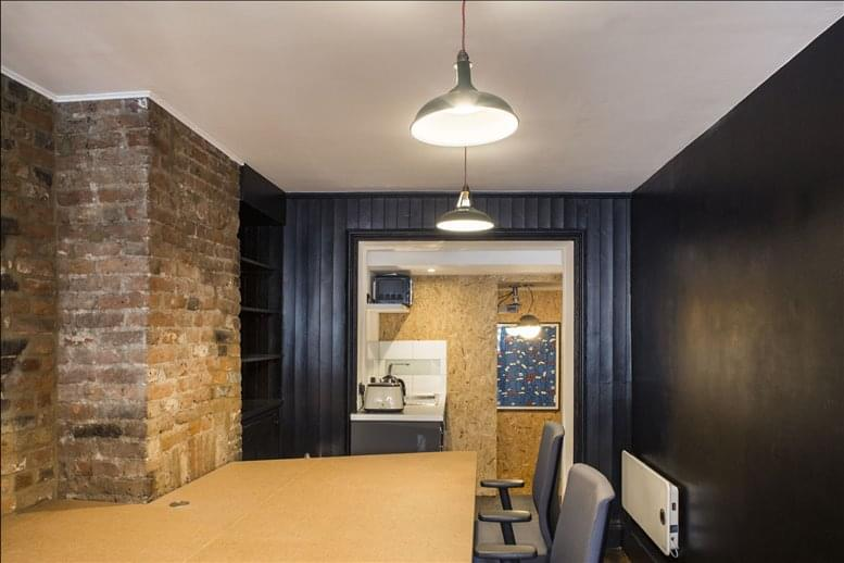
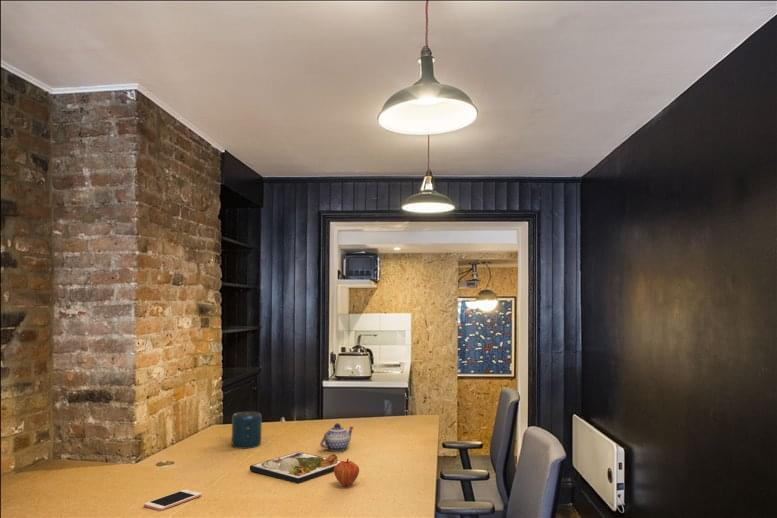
+ speaker [231,410,263,450]
+ fruit [333,457,360,487]
+ teapot [319,422,355,452]
+ cell phone [143,488,203,512]
+ dinner plate [249,451,341,485]
